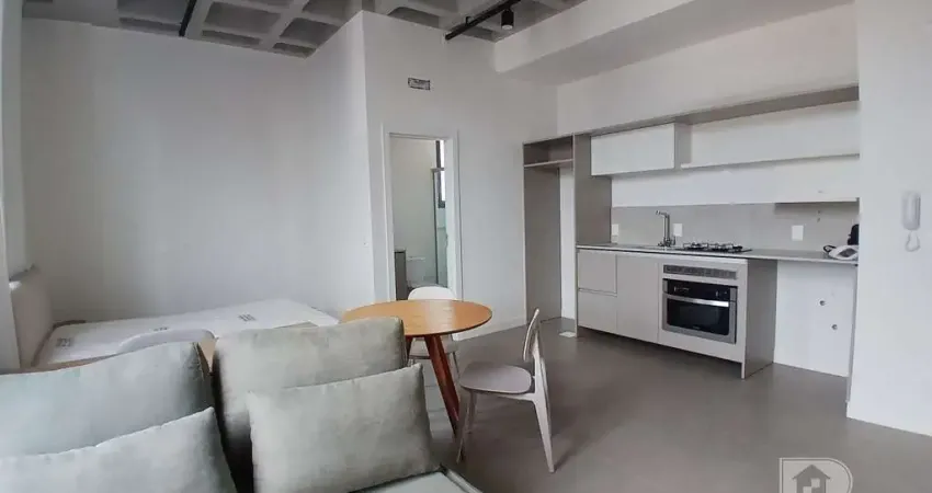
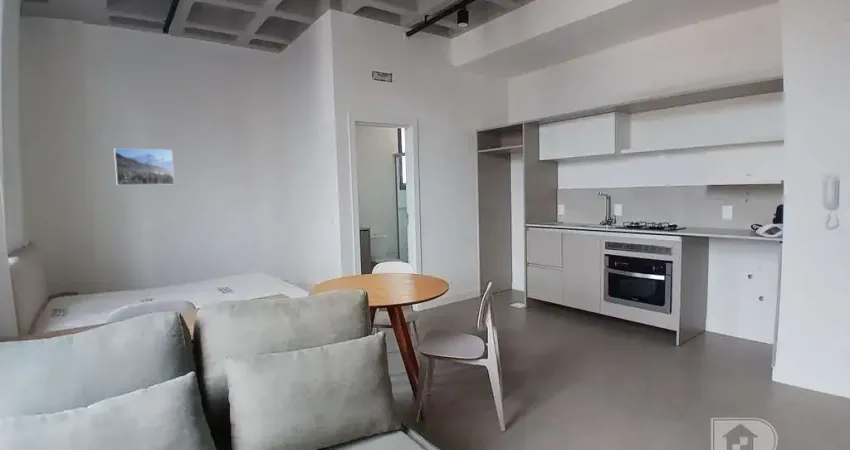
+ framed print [113,147,175,186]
